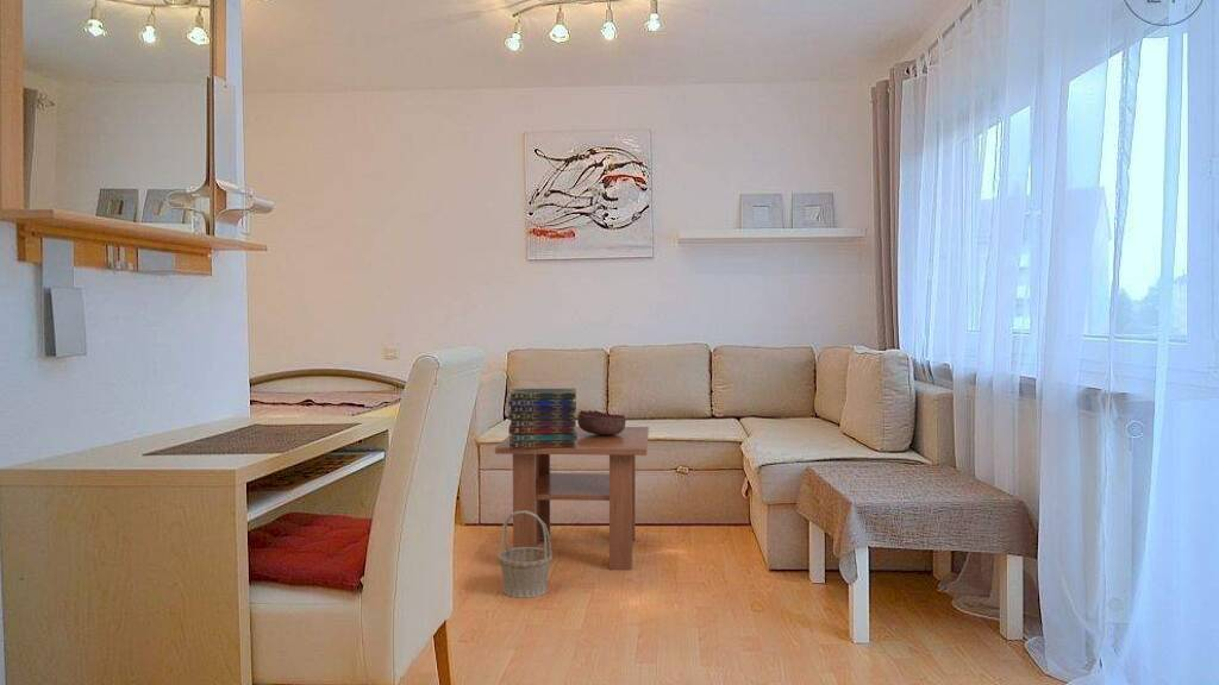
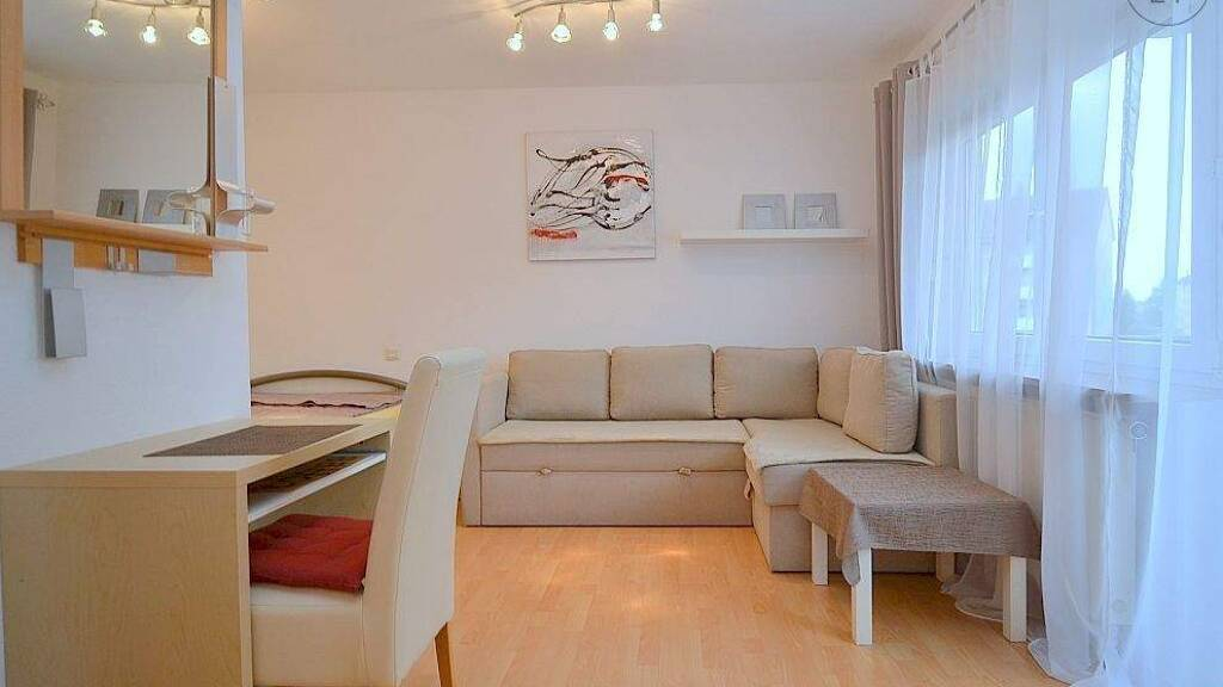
- basket [496,510,554,599]
- coffee table [494,426,650,571]
- decorative bowl [576,409,627,435]
- book stack [507,388,577,448]
